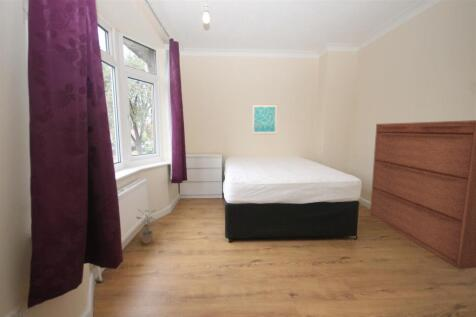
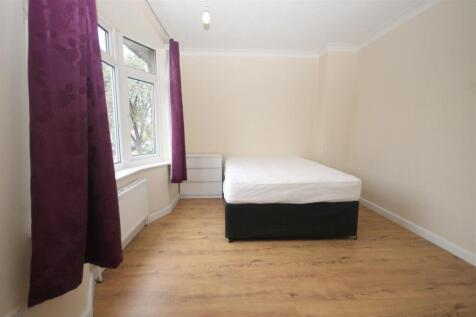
- potted plant [135,209,158,245]
- wall art [252,103,278,135]
- dresser [369,119,476,270]
